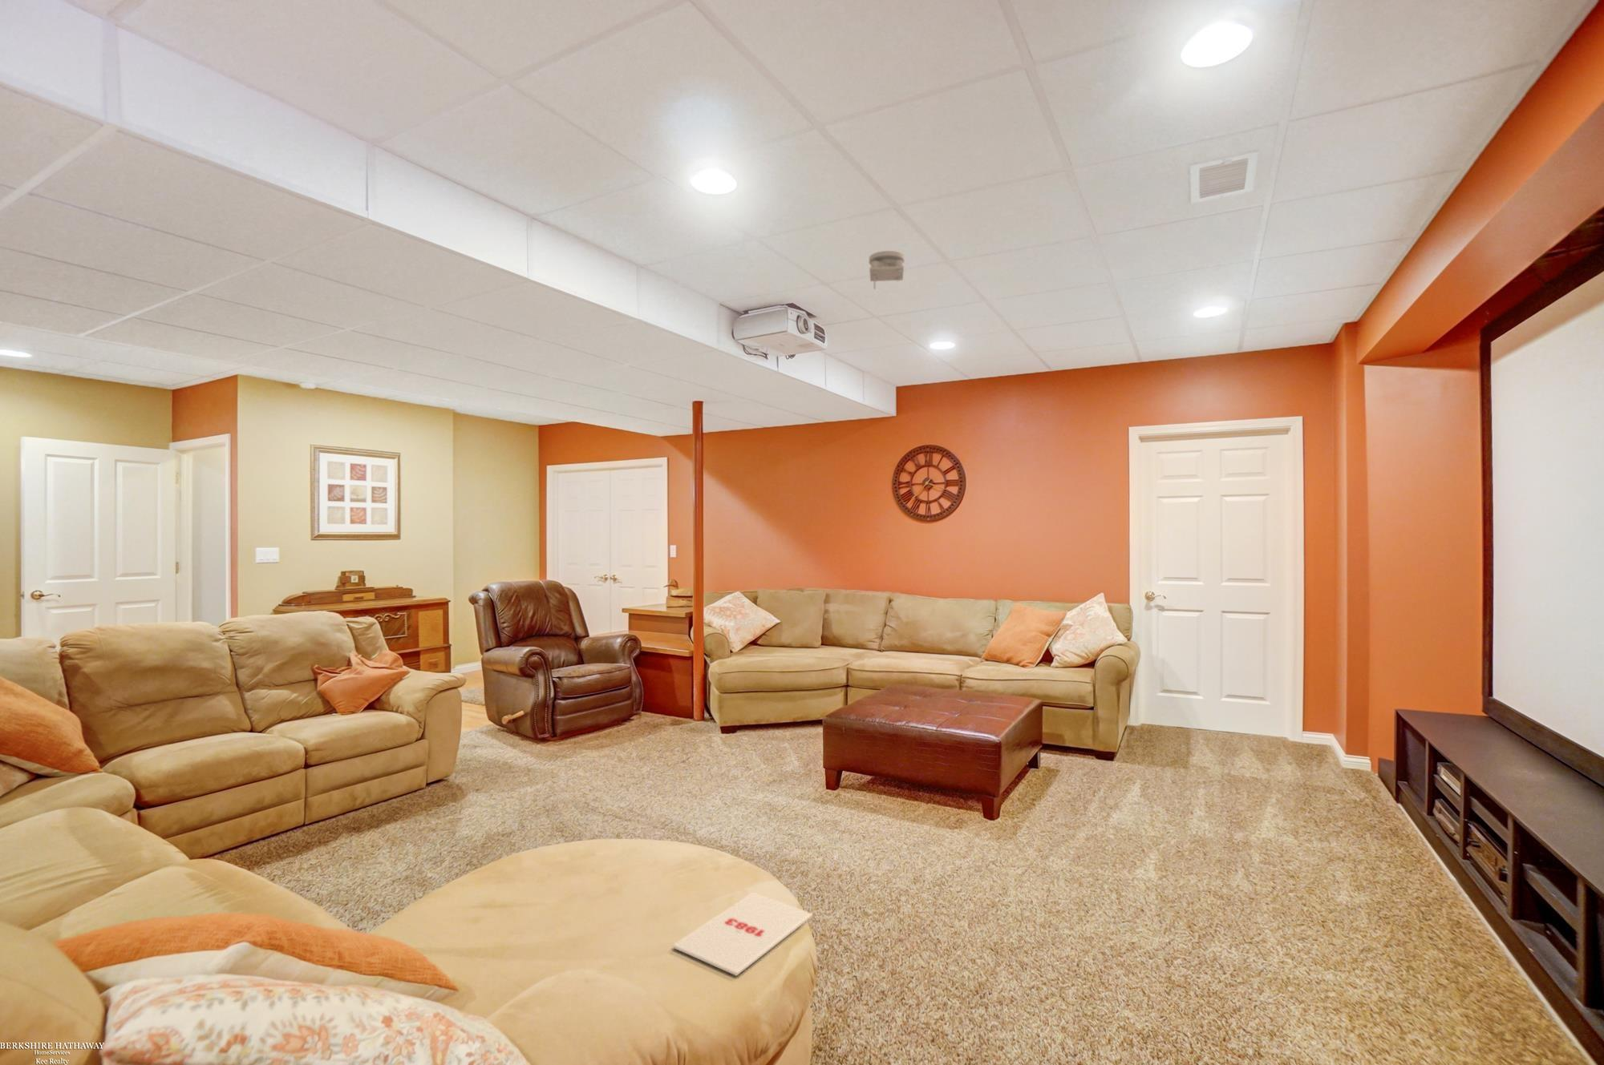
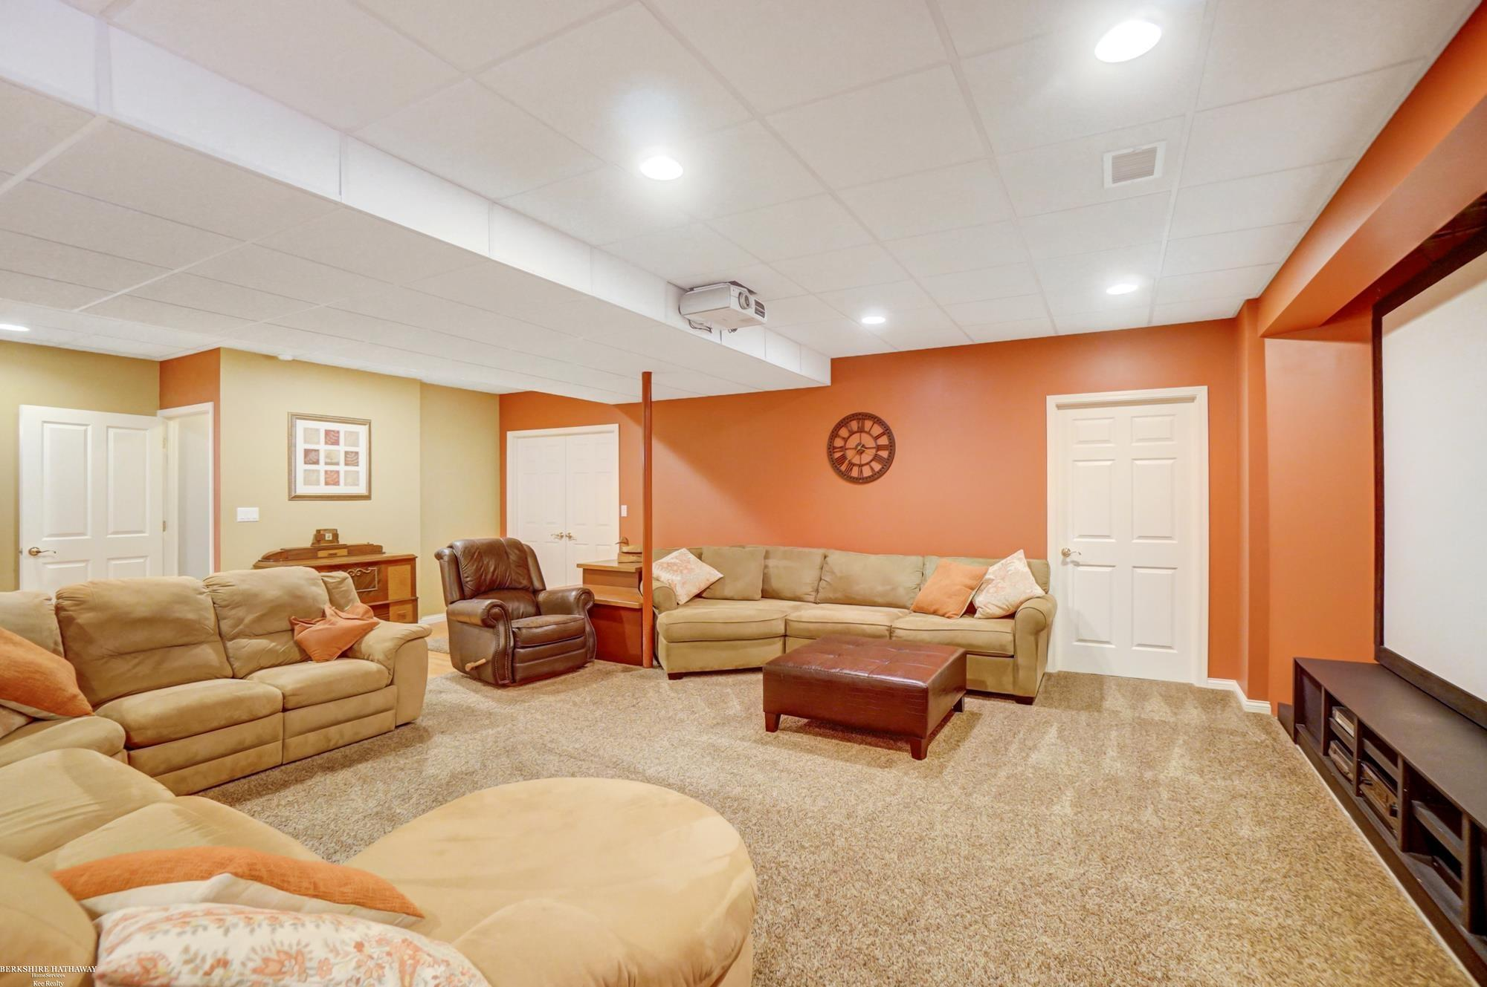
- smoke detector [868,250,905,289]
- magazine [672,891,813,977]
